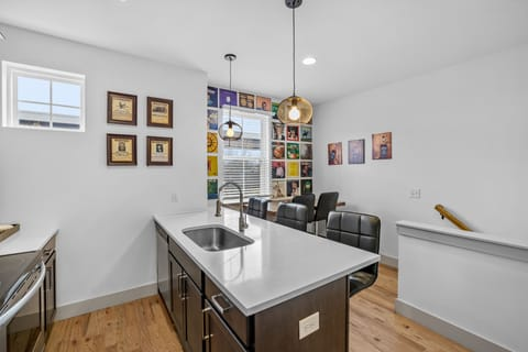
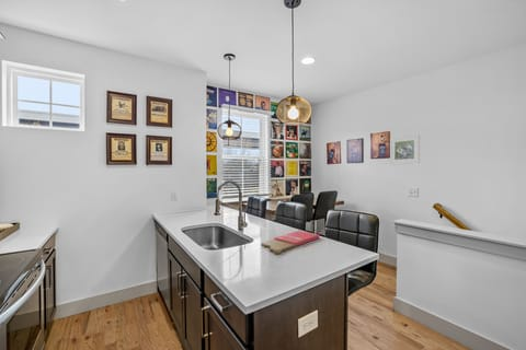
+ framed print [389,133,421,165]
+ cutting board [261,230,320,255]
